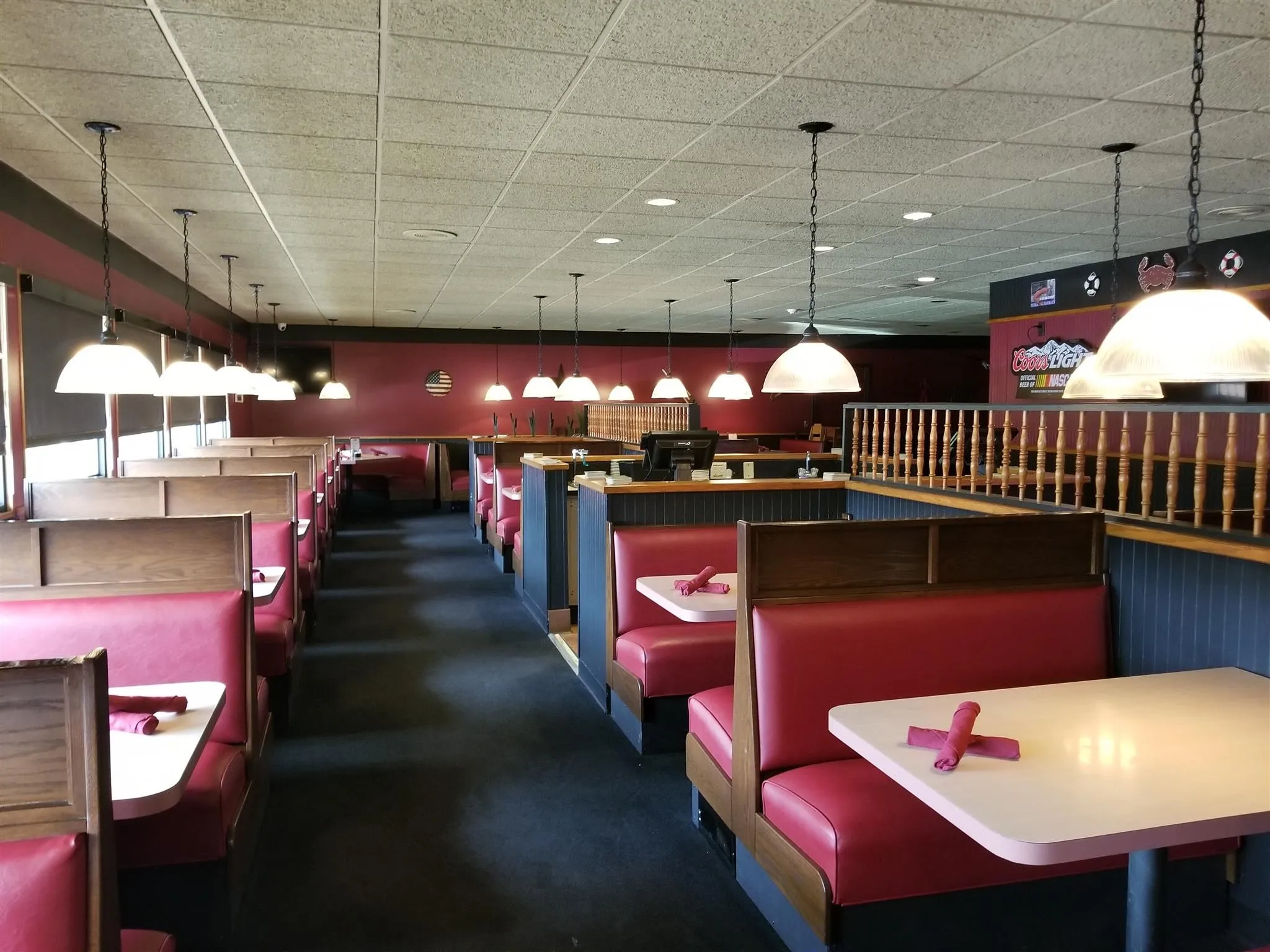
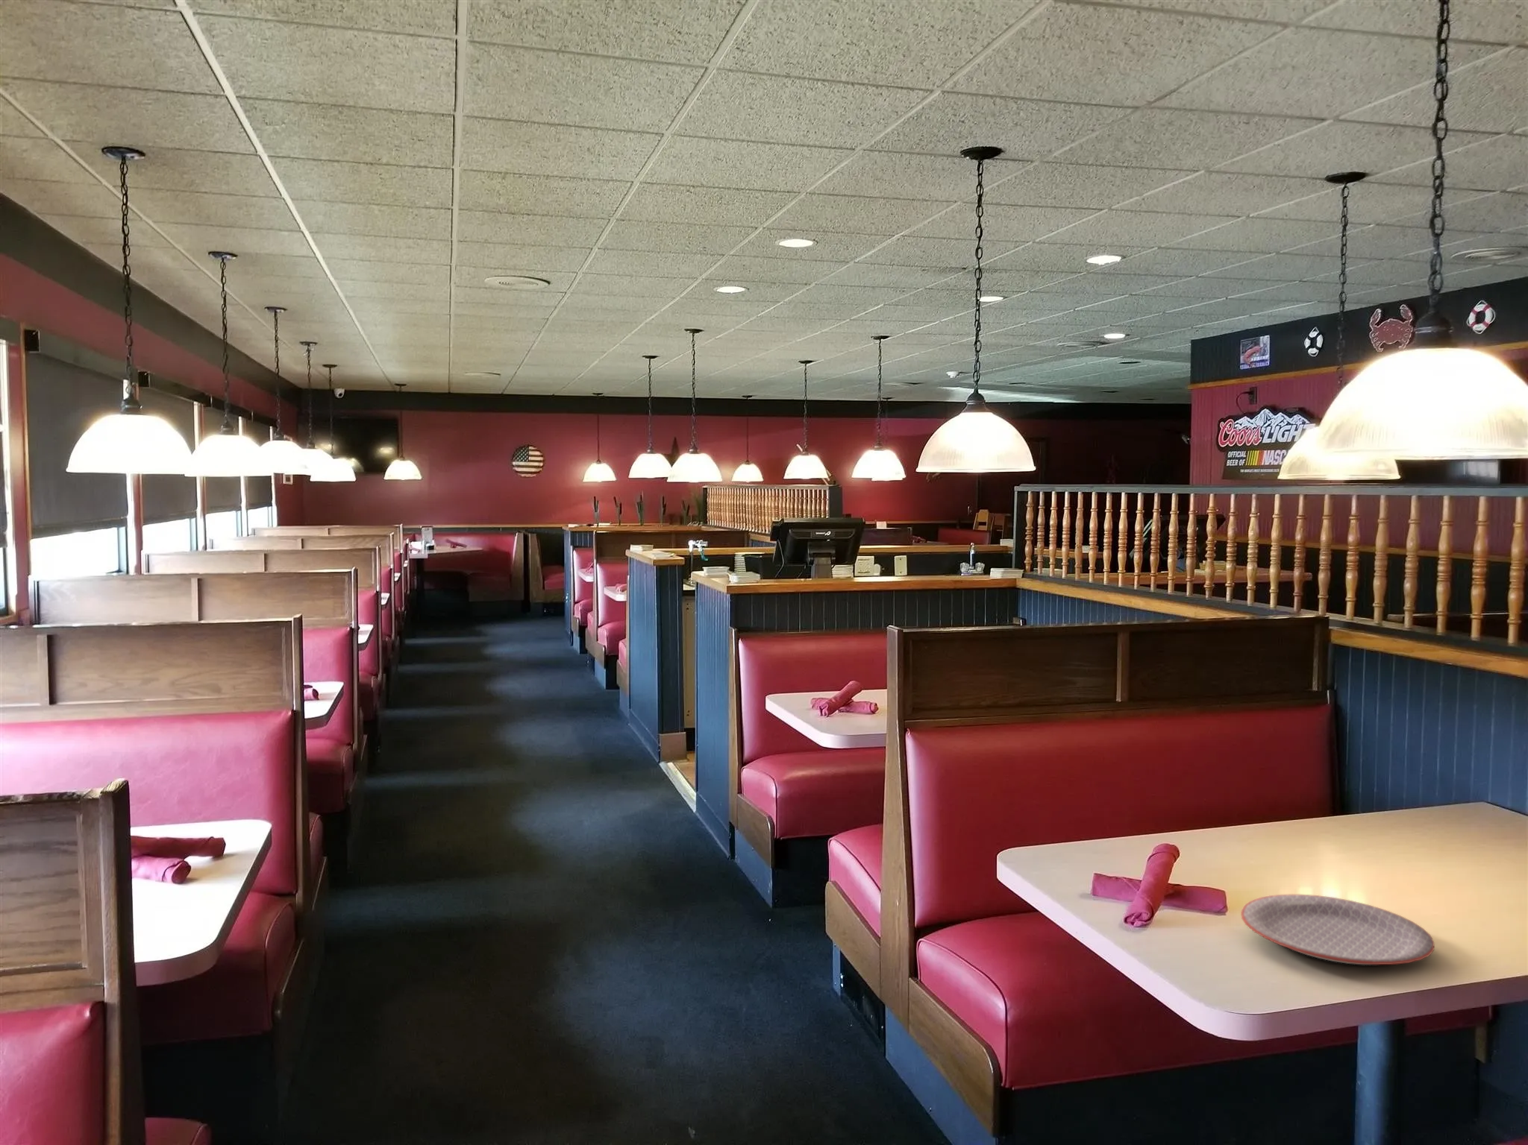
+ plate [1240,894,1435,966]
